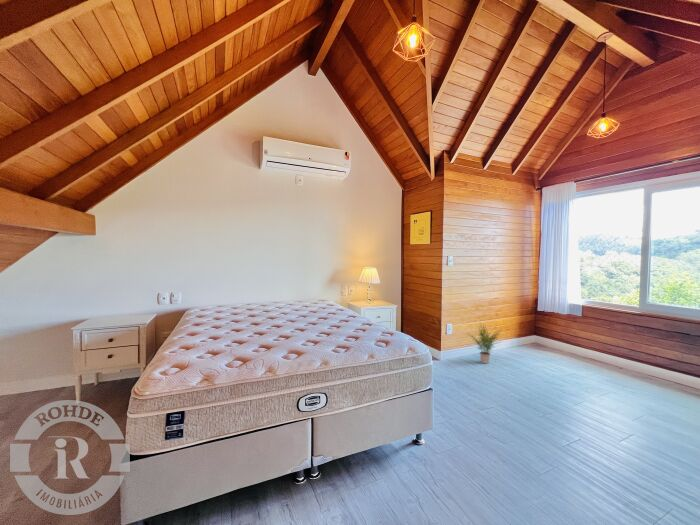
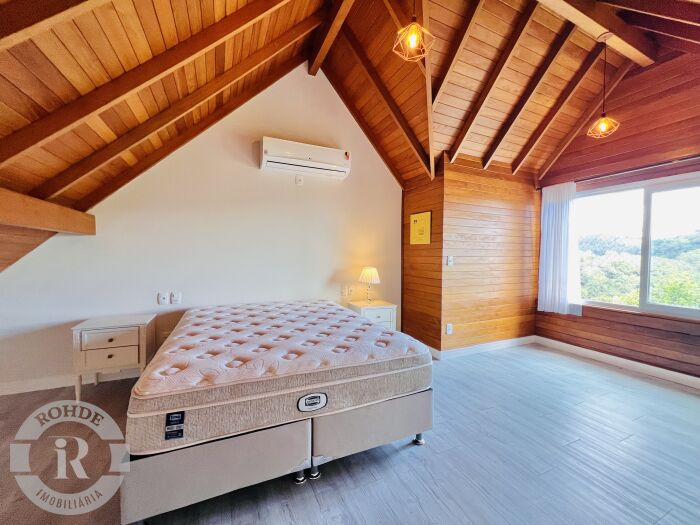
- potted plant [465,323,503,365]
